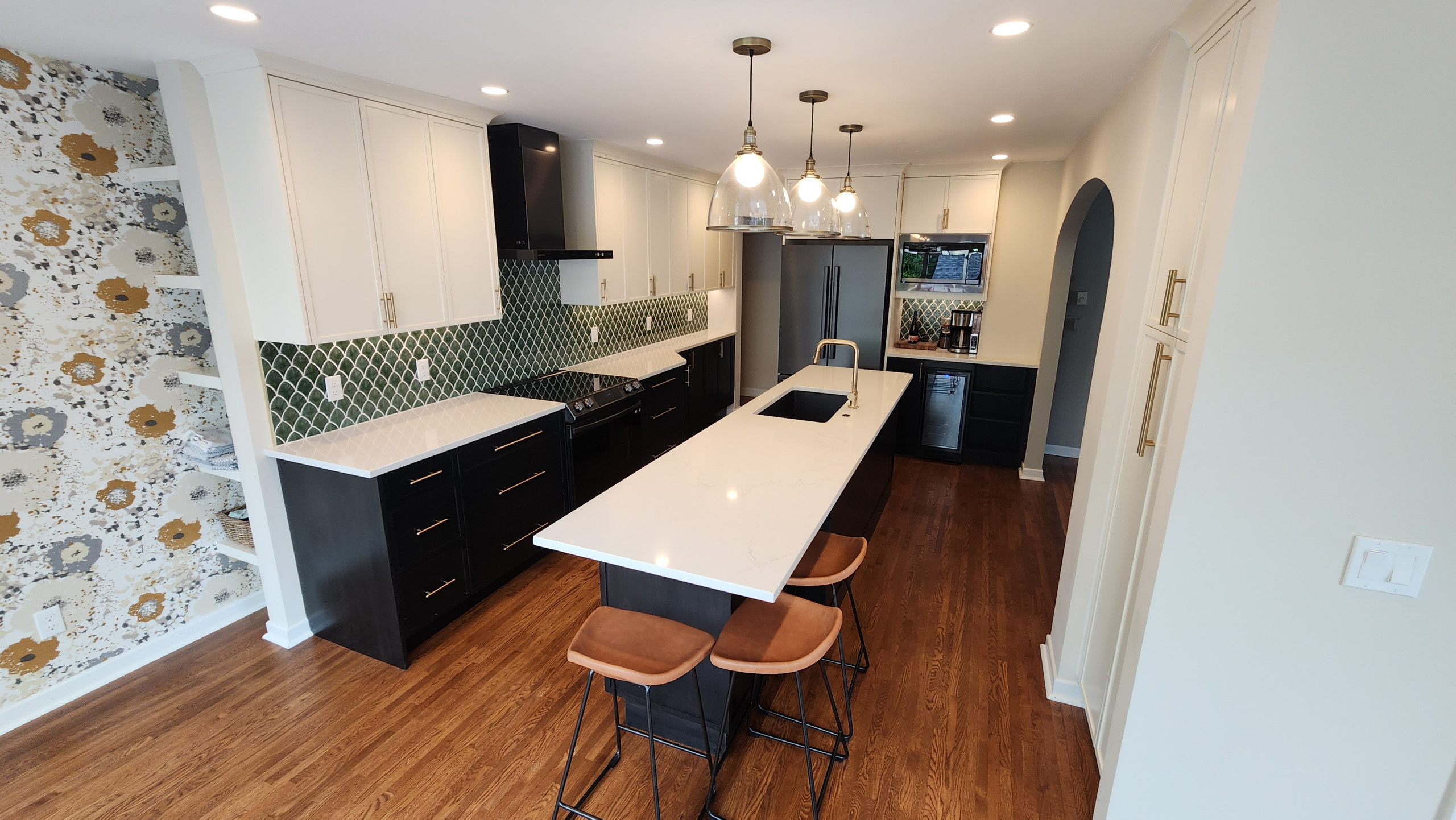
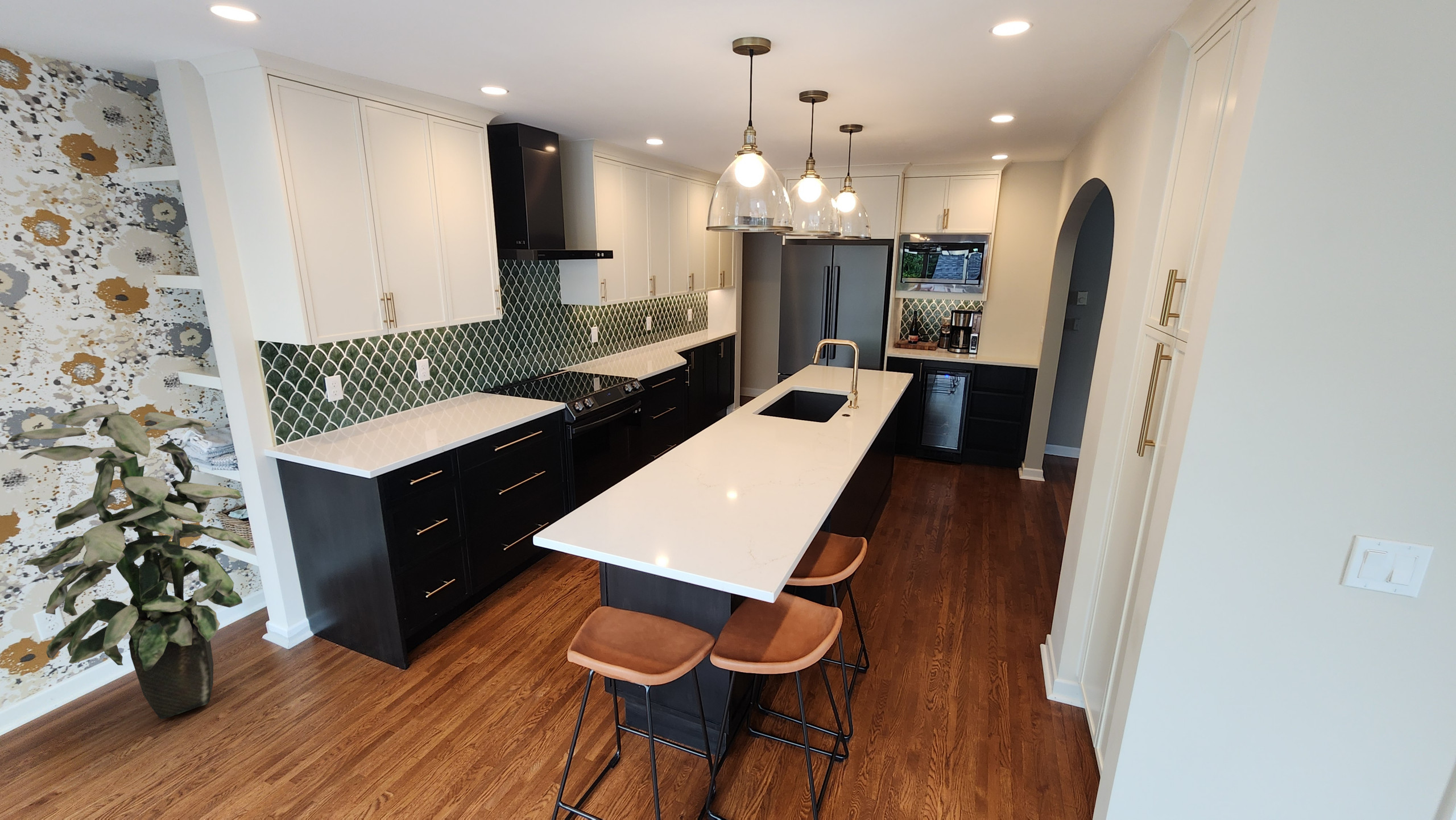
+ indoor plant [7,403,251,720]
